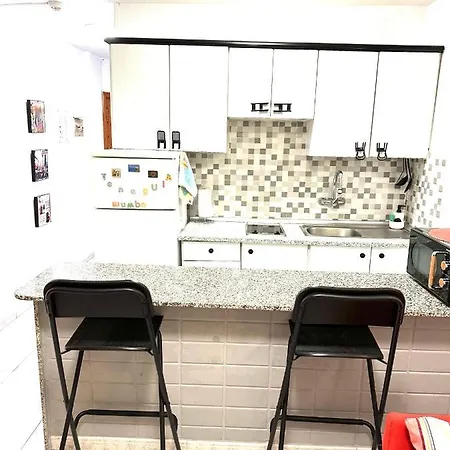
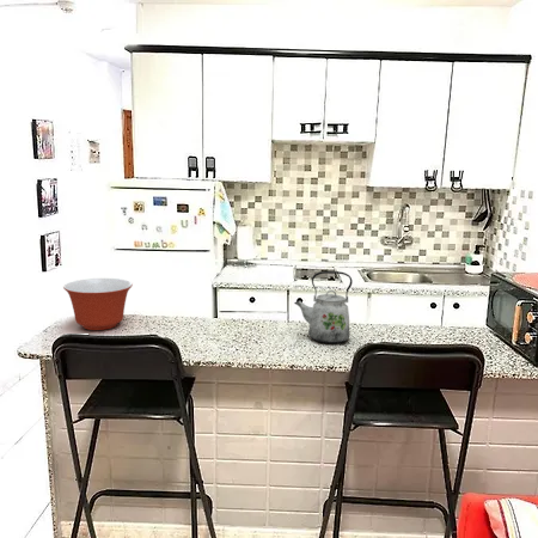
+ kettle [293,270,353,344]
+ mixing bowl [62,277,134,331]
